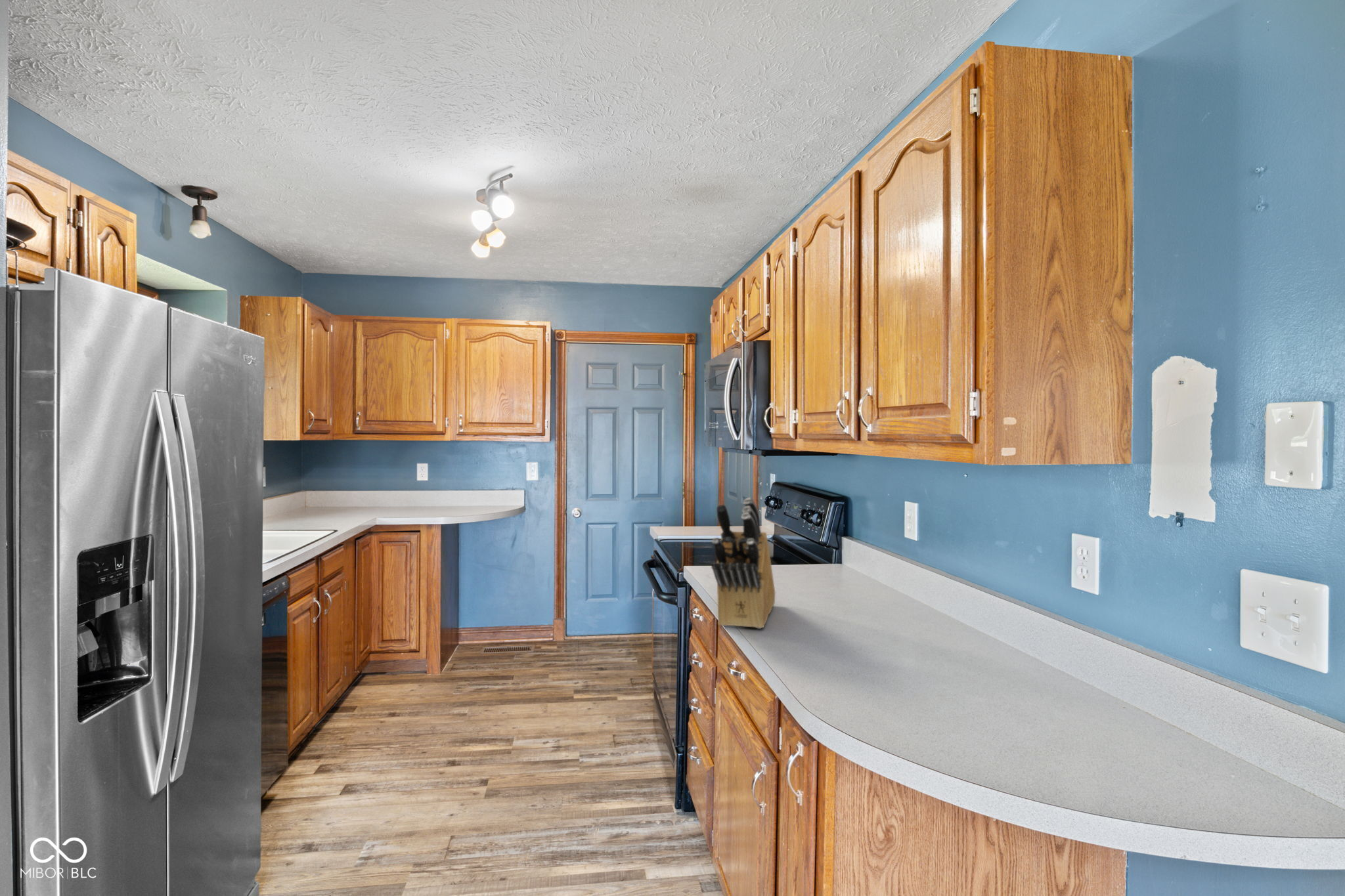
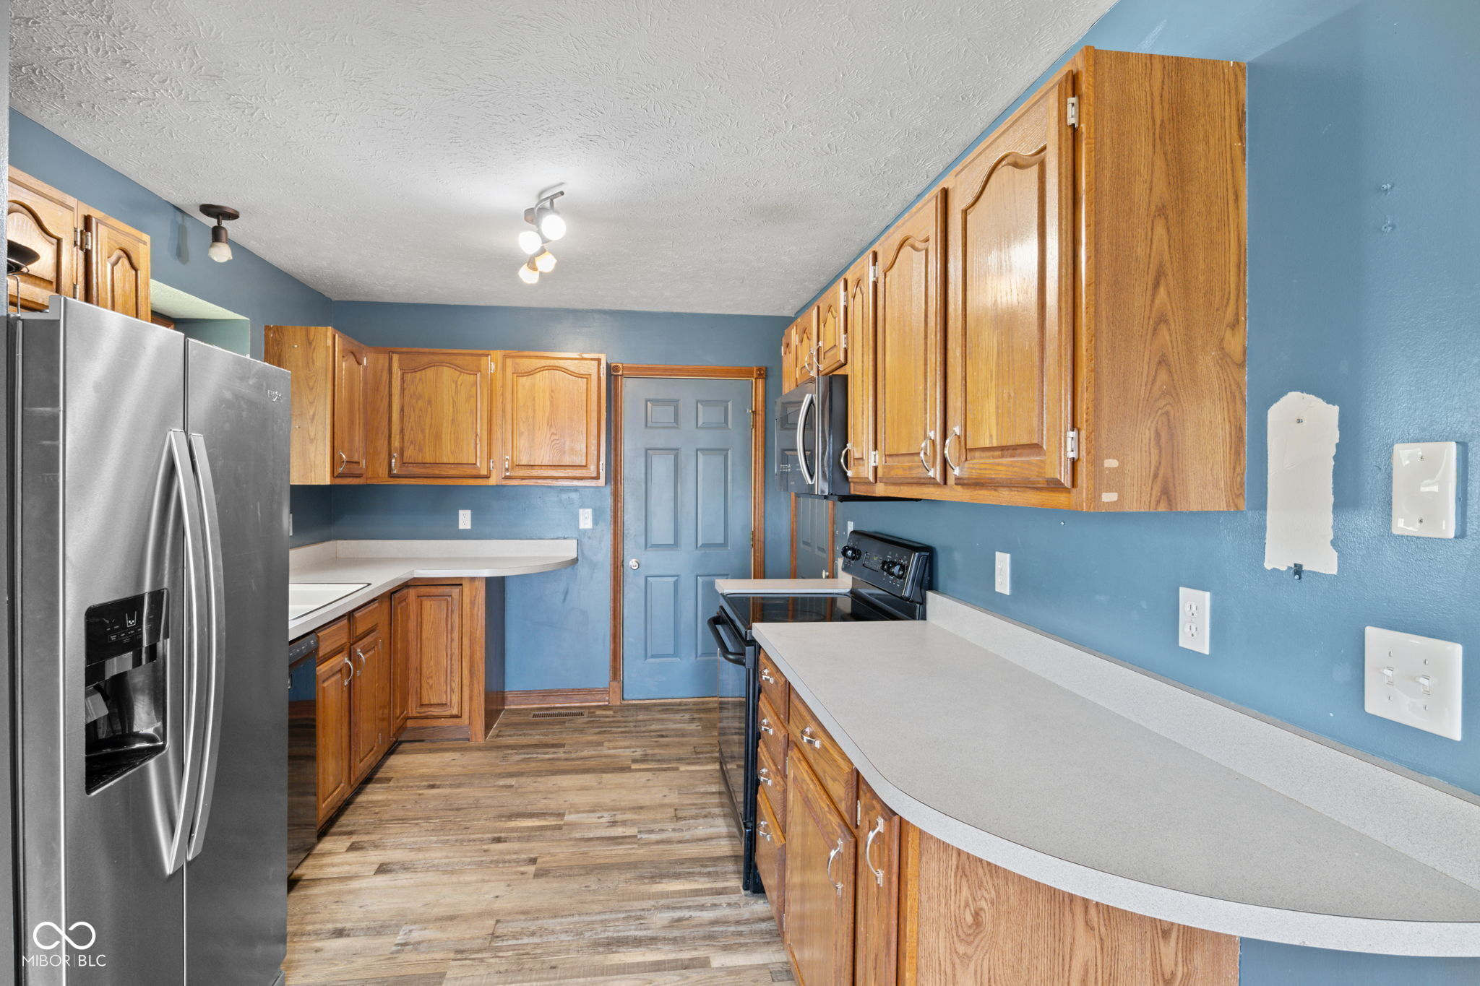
- knife block [711,497,776,629]
